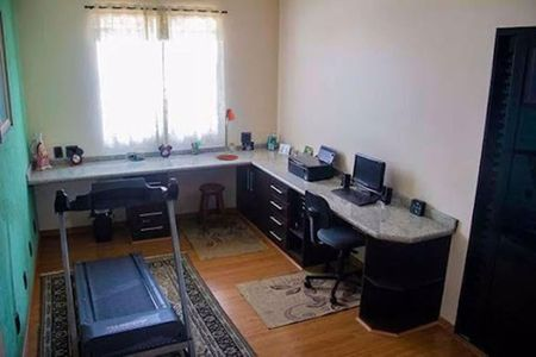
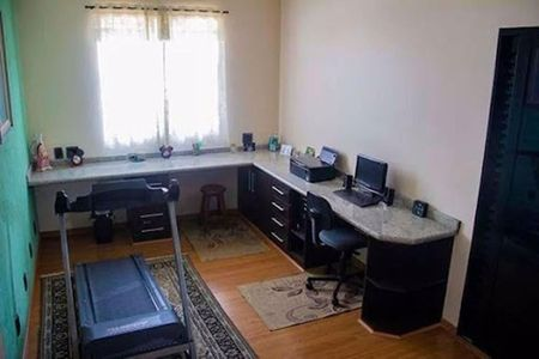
- desk lamp [217,108,239,161]
